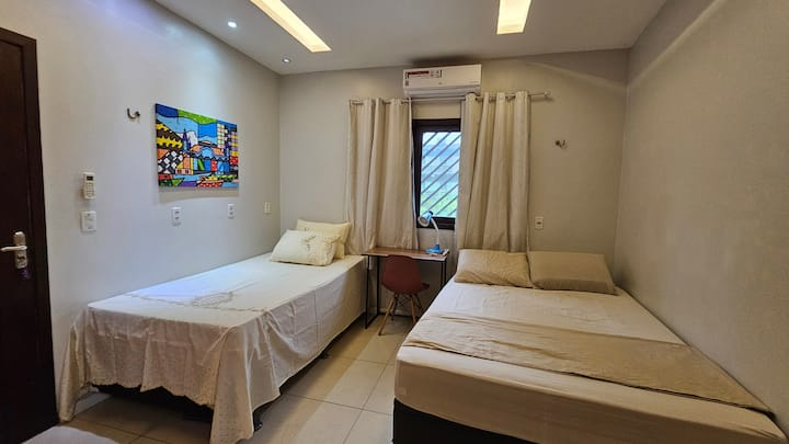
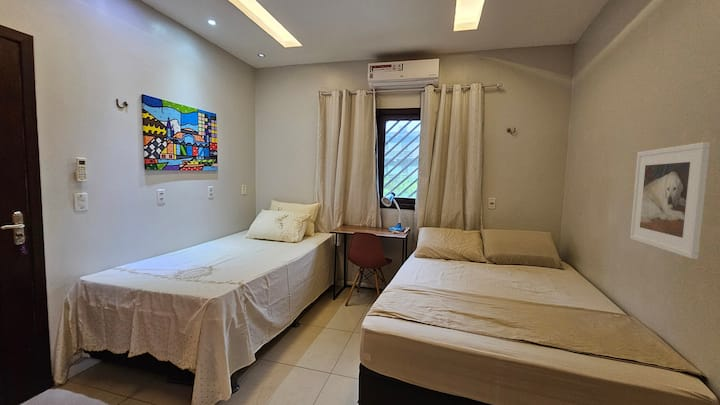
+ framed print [629,141,711,260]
